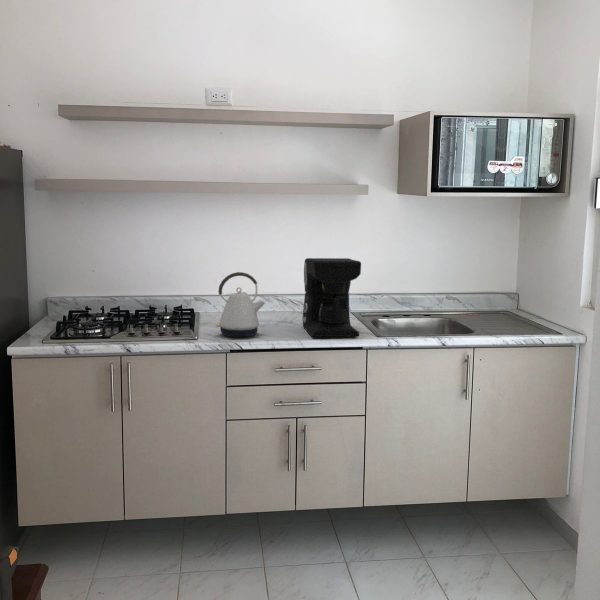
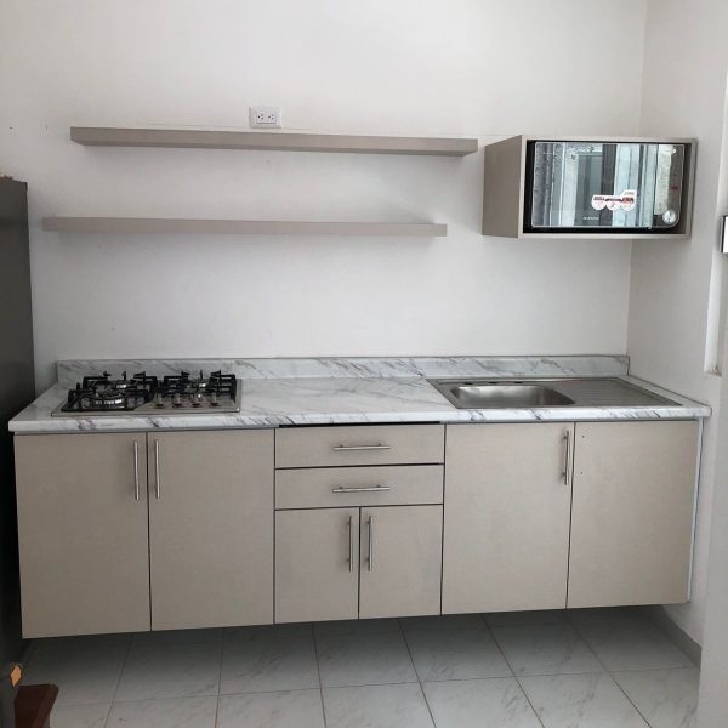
- coffee maker [301,257,362,338]
- kettle [214,271,266,338]
